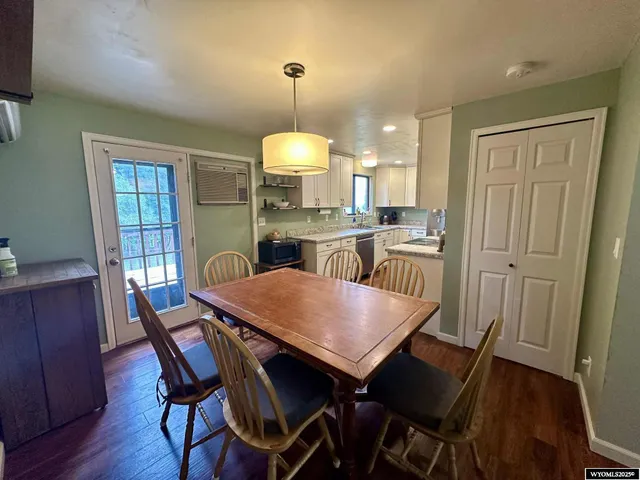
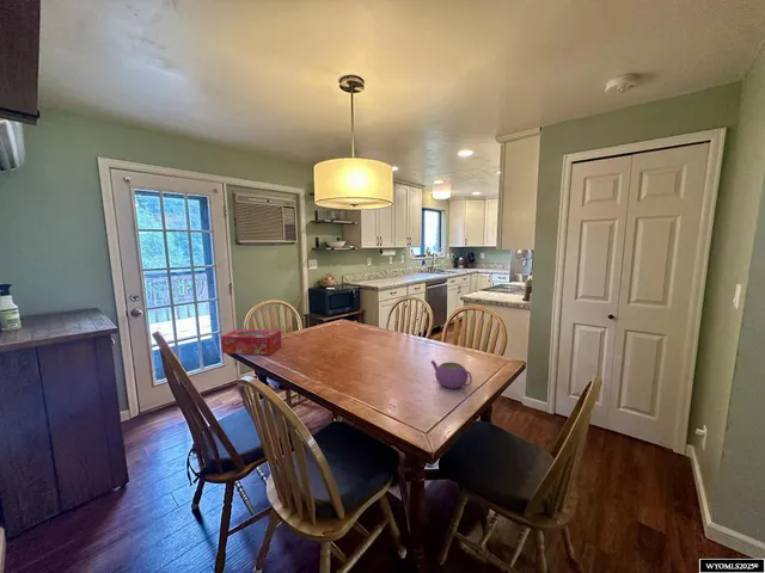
+ teapot [429,359,473,389]
+ tissue box [220,328,283,356]
